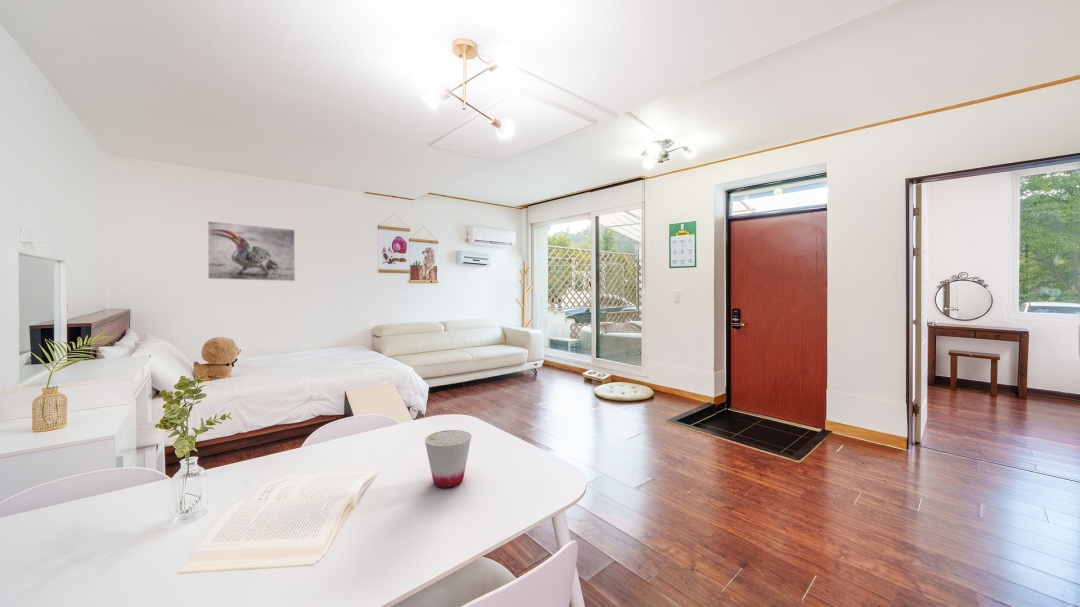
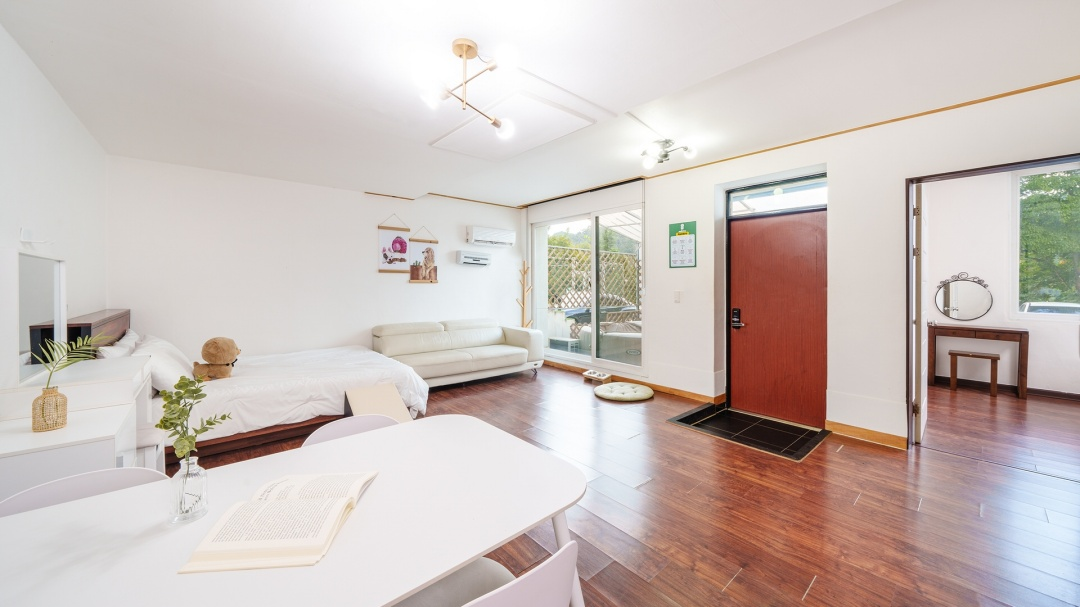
- cup [424,429,472,489]
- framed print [207,220,296,282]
